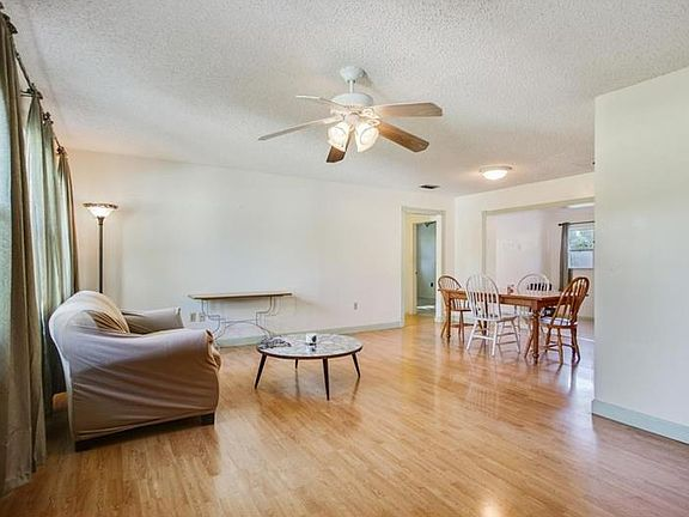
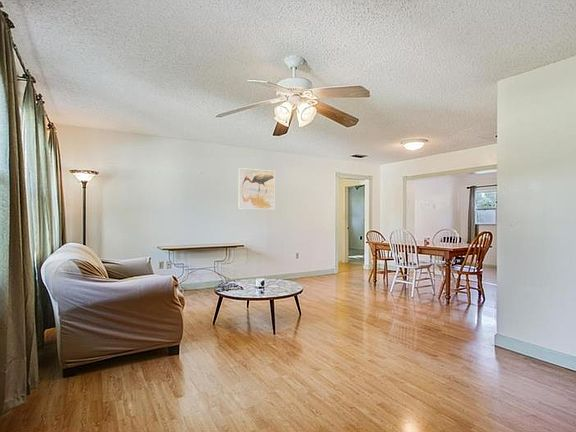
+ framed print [238,167,276,210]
